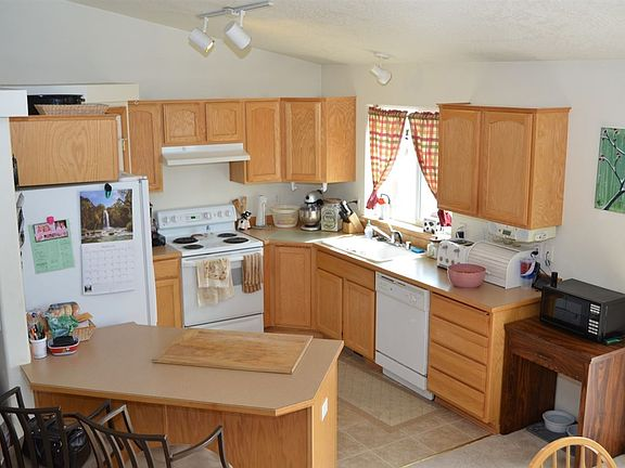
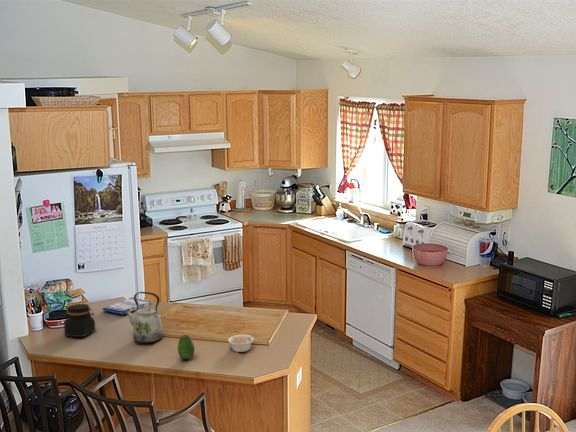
+ fruit [177,334,196,360]
+ legume [227,332,257,353]
+ dish towel [101,296,153,315]
+ jar [63,303,97,338]
+ kettle [125,291,164,344]
